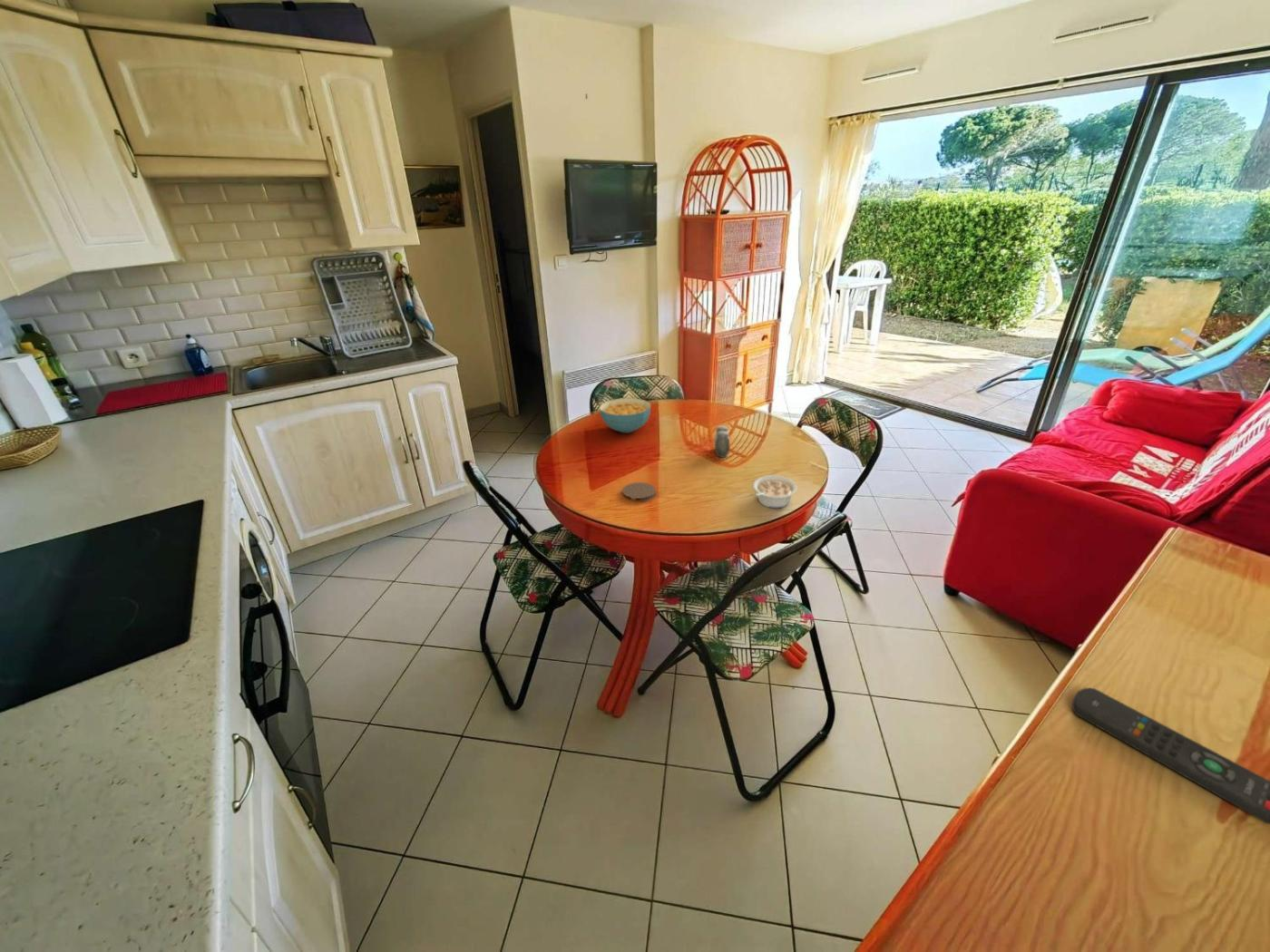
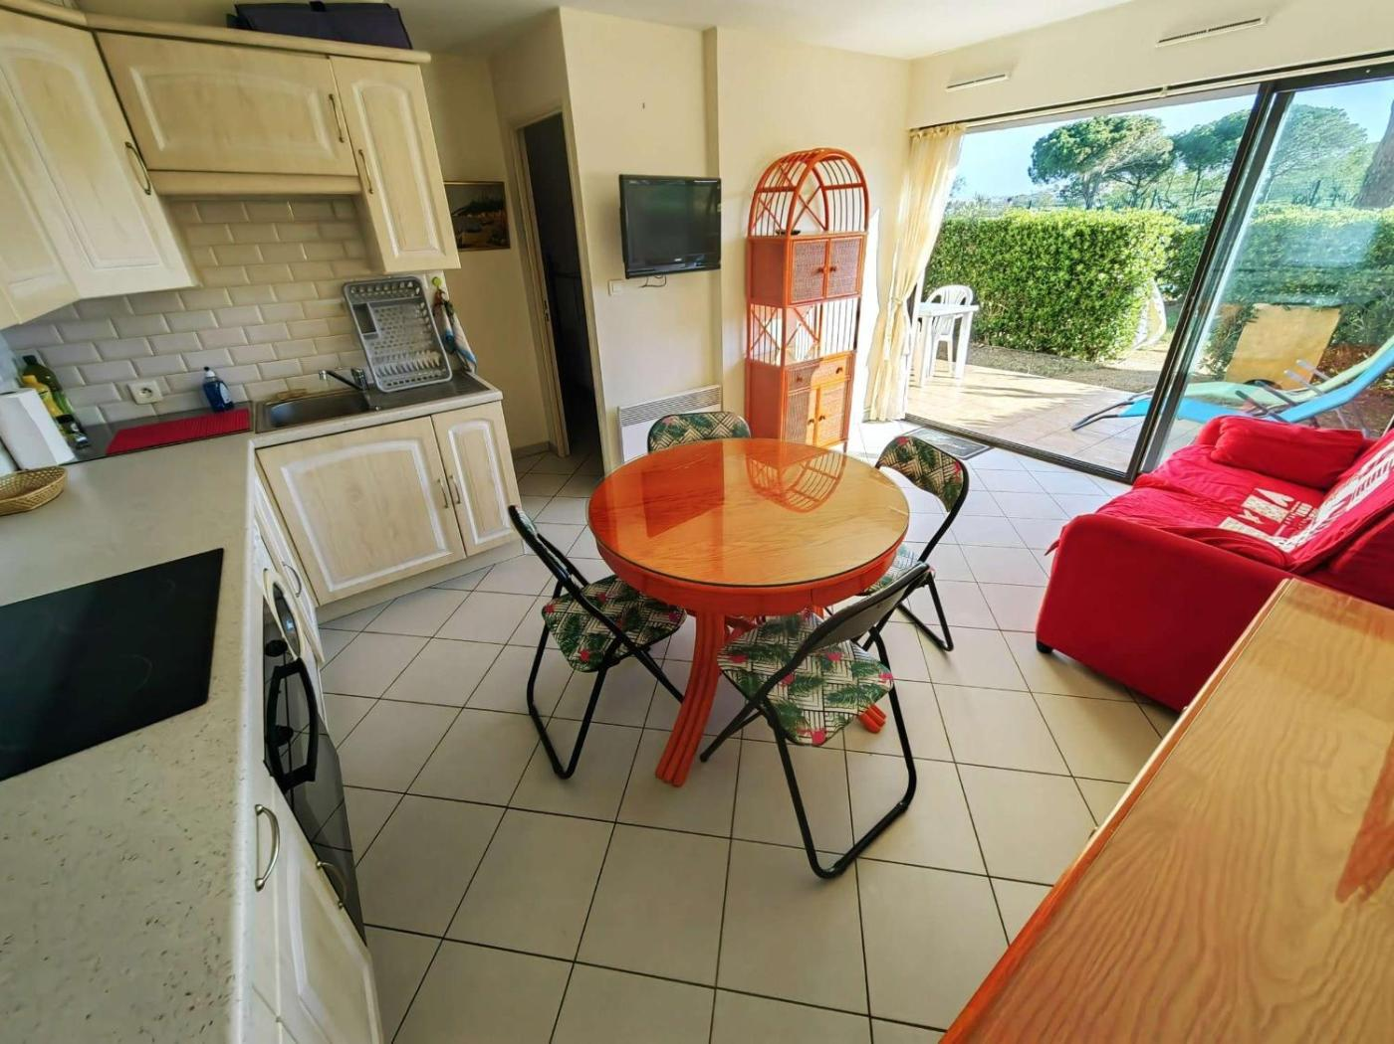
- coaster [621,481,657,503]
- legume [752,474,798,510]
- remote control [1071,687,1270,825]
- salt and pepper shaker [714,425,730,458]
- cereal bowl [599,397,651,433]
